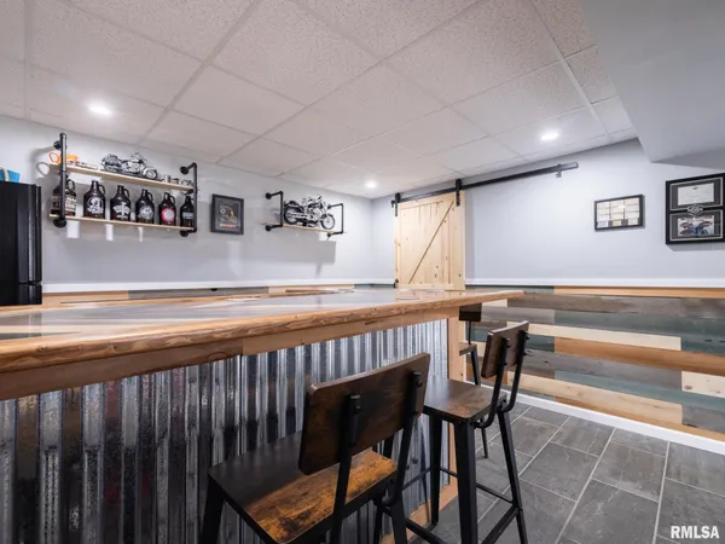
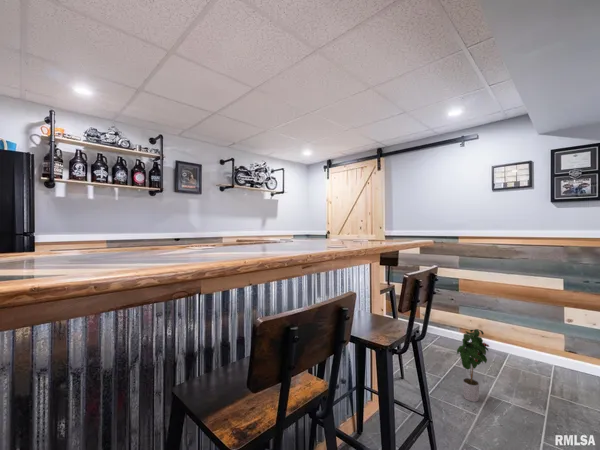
+ potted plant [456,328,490,403]
